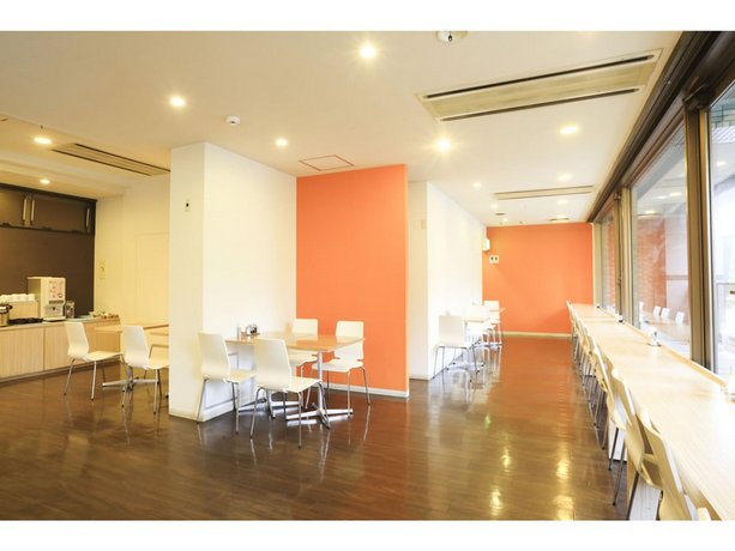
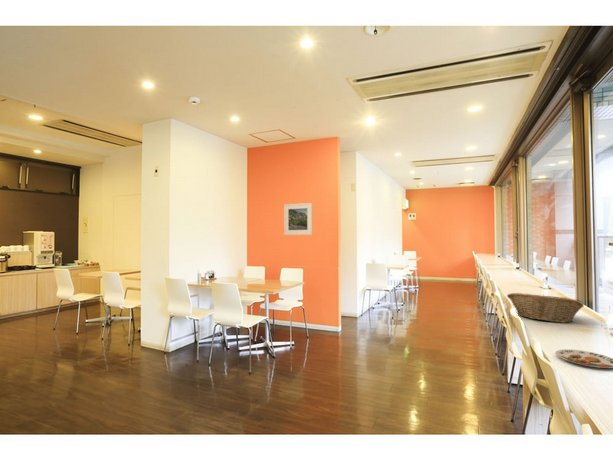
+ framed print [283,202,313,236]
+ plate [554,348,613,369]
+ fruit basket [506,292,584,324]
